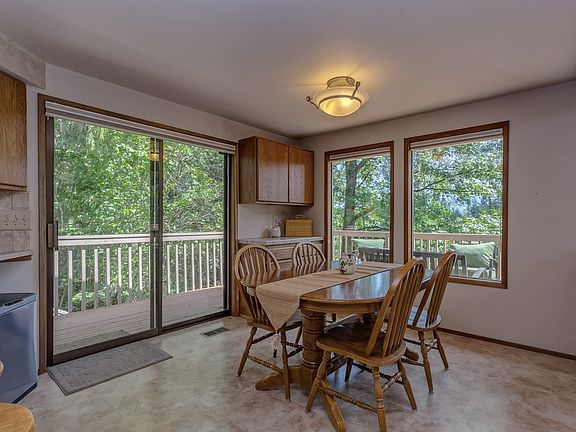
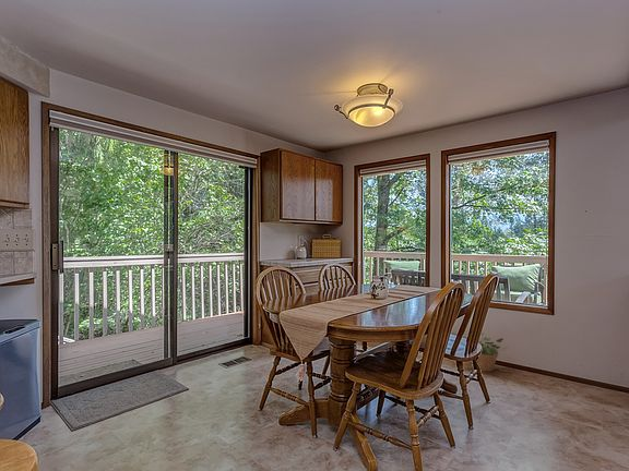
+ potted plant [477,331,507,373]
